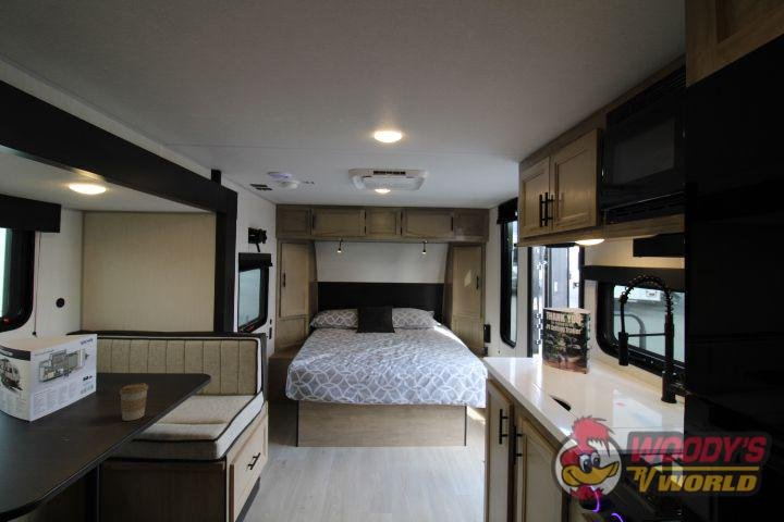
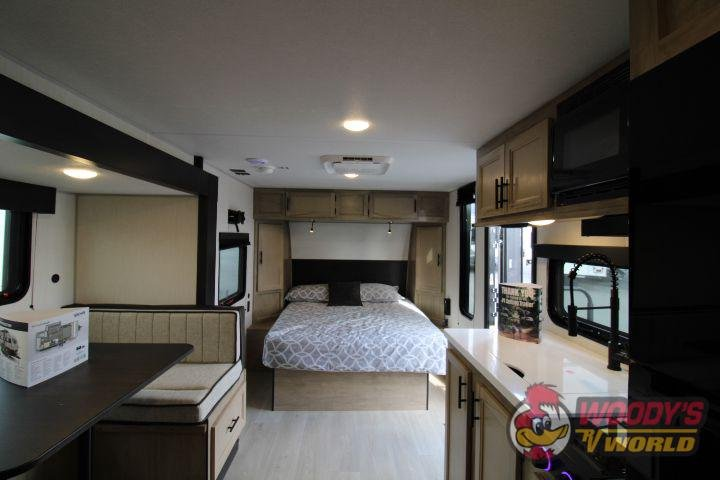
- coffee cup [119,382,149,422]
